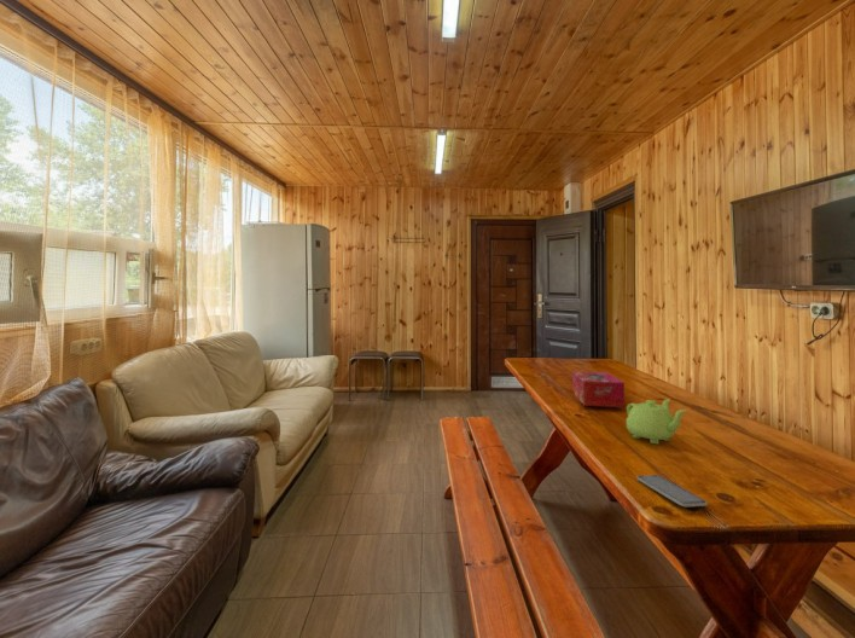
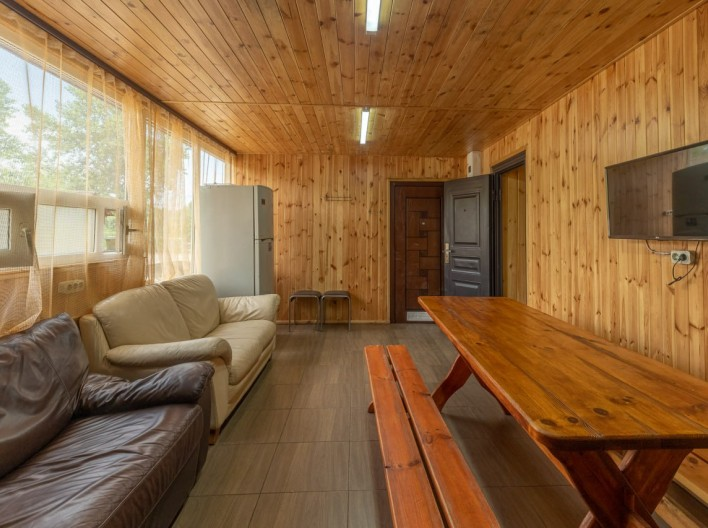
- teapot [624,398,688,445]
- tissue box [571,371,626,408]
- smartphone [635,474,709,507]
